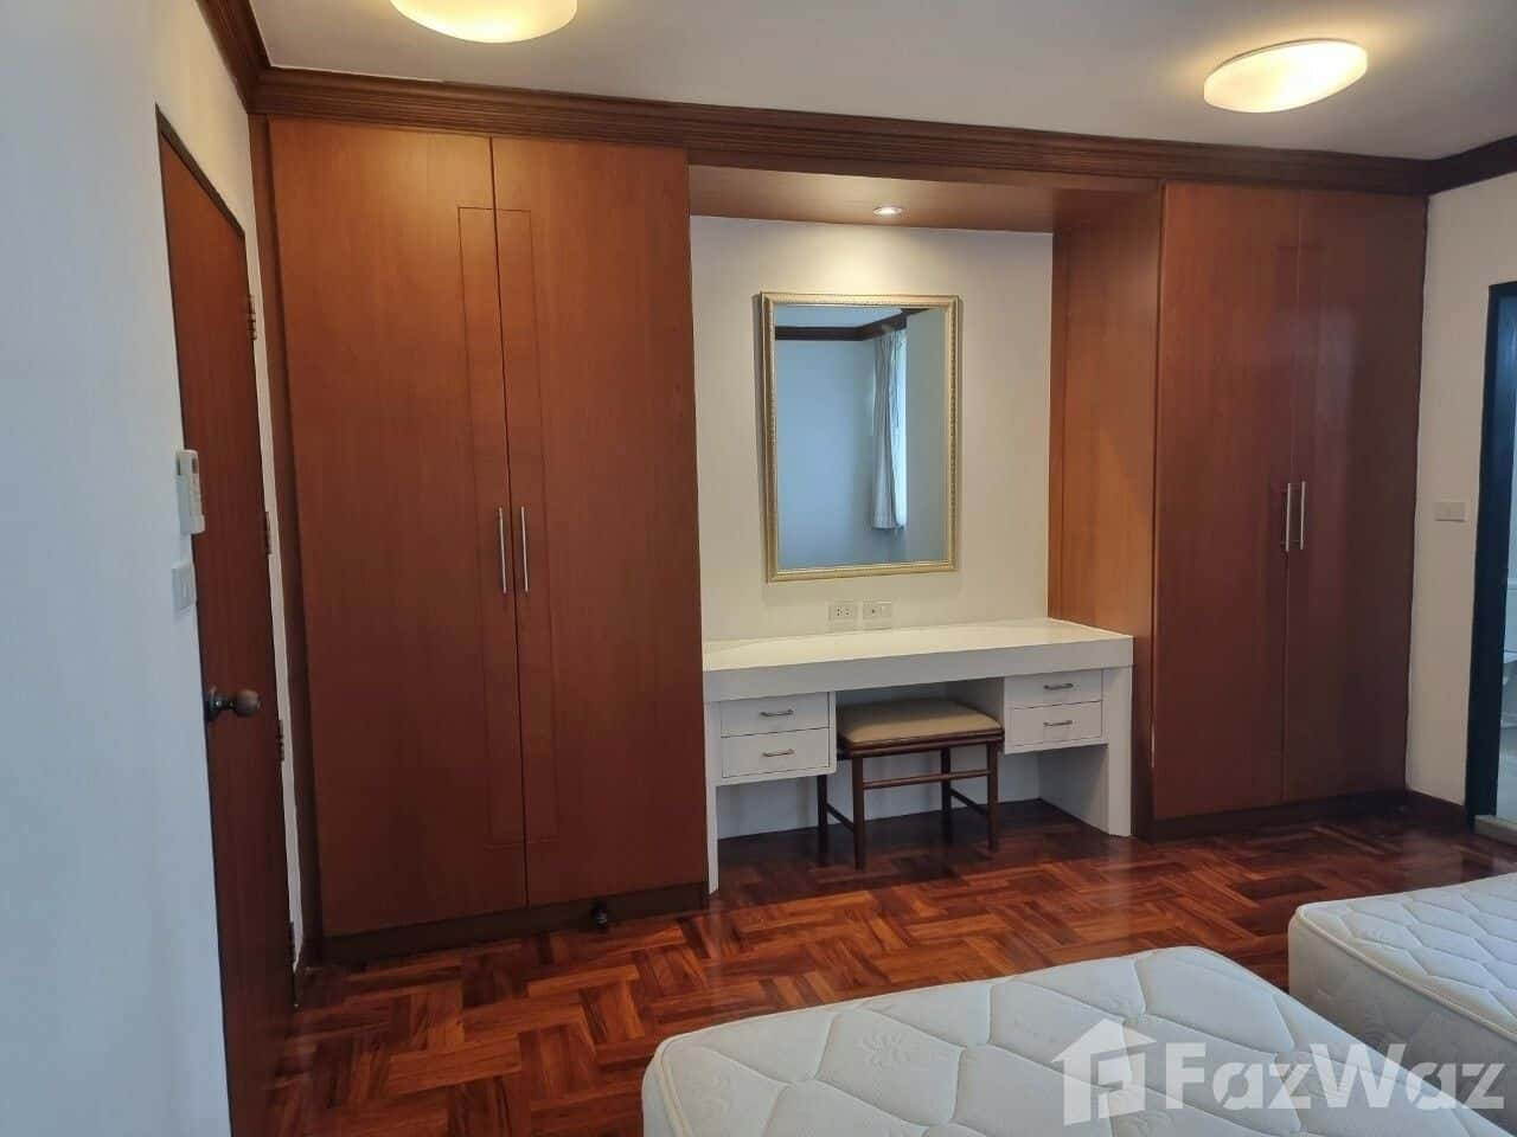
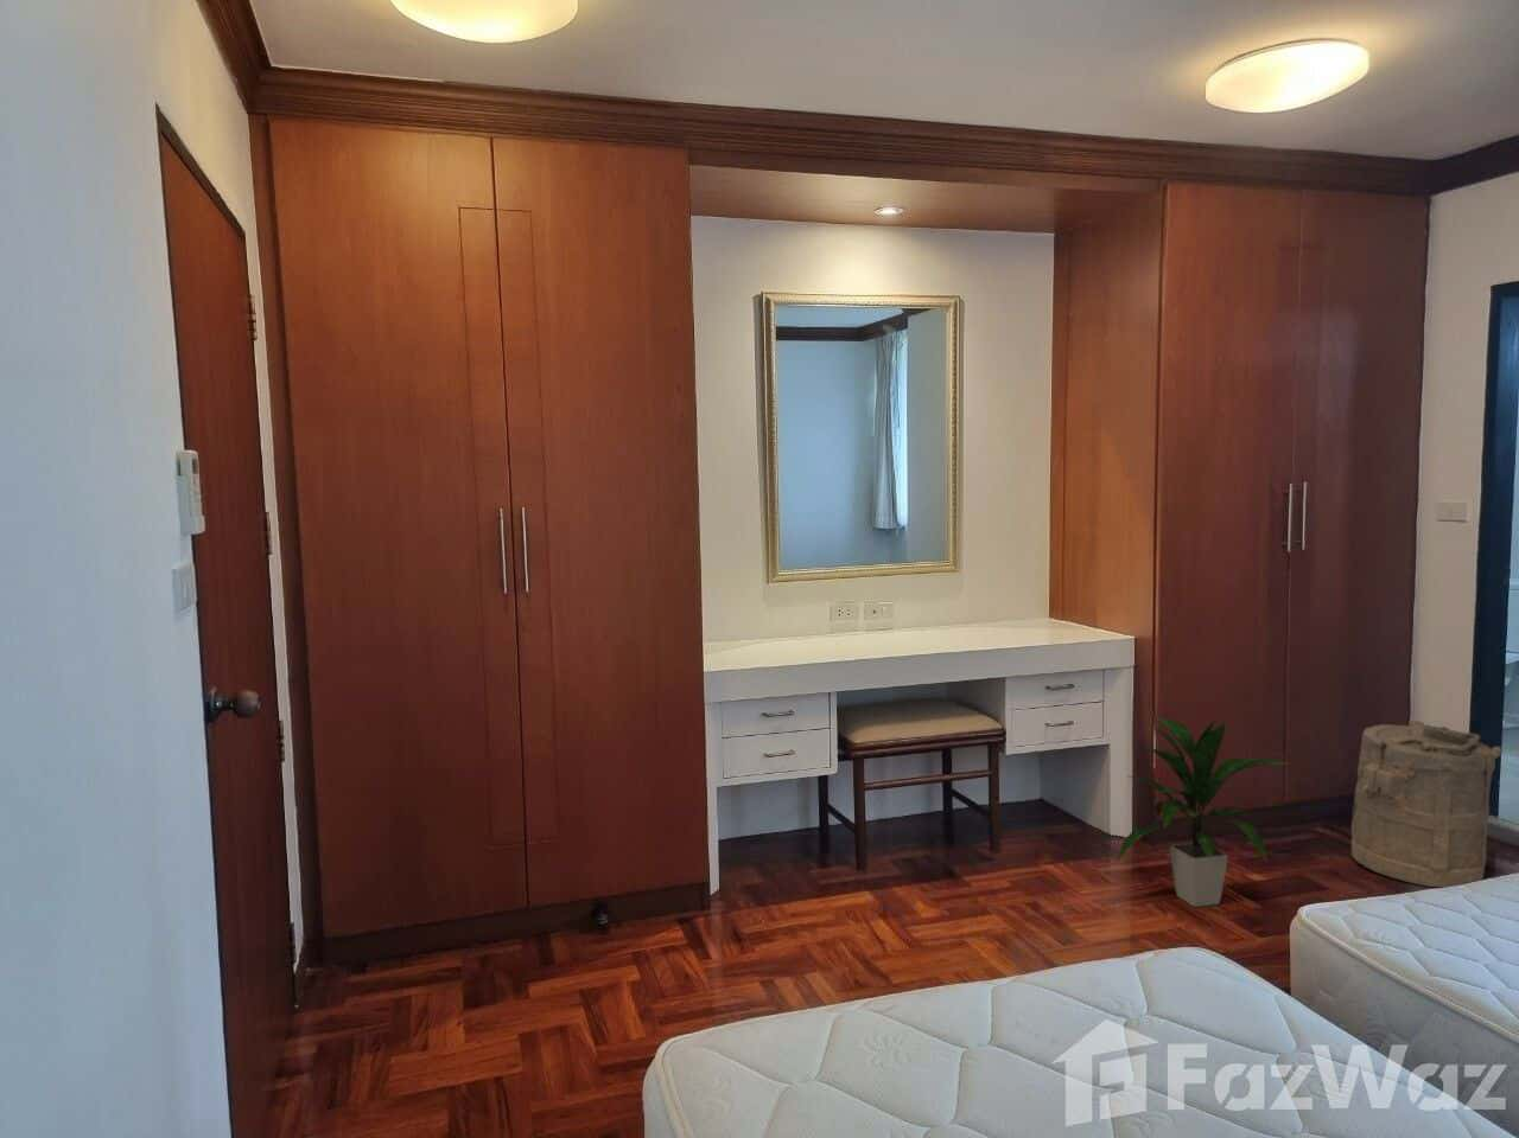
+ laundry hamper [1350,720,1503,889]
+ indoor plant [1115,715,1292,908]
